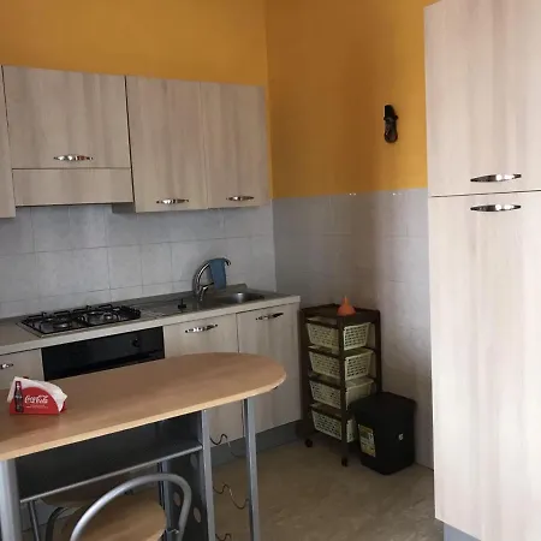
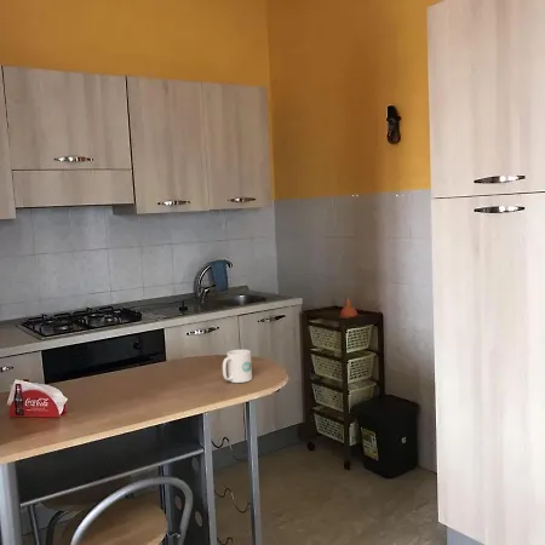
+ mug [222,349,253,384]
